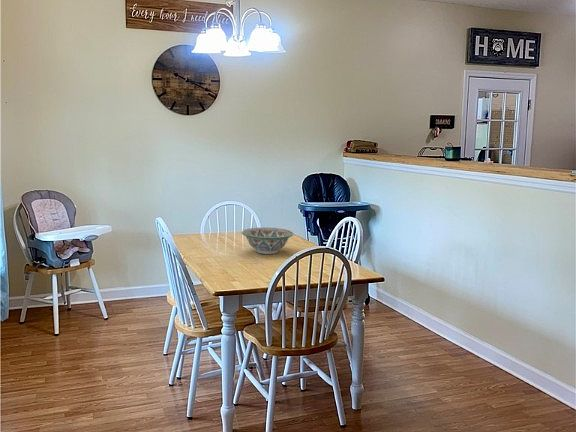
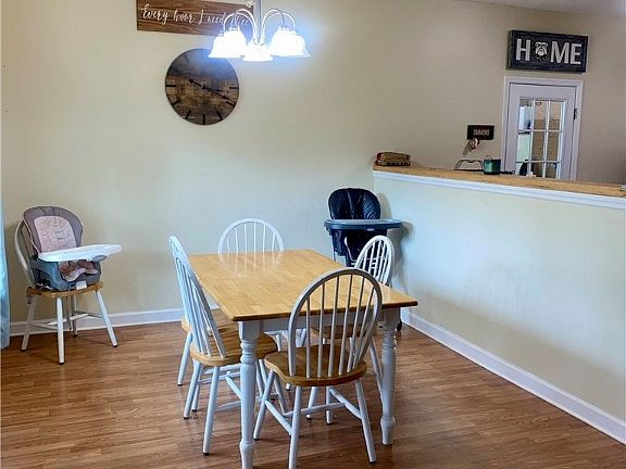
- decorative bowl [241,226,294,255]
